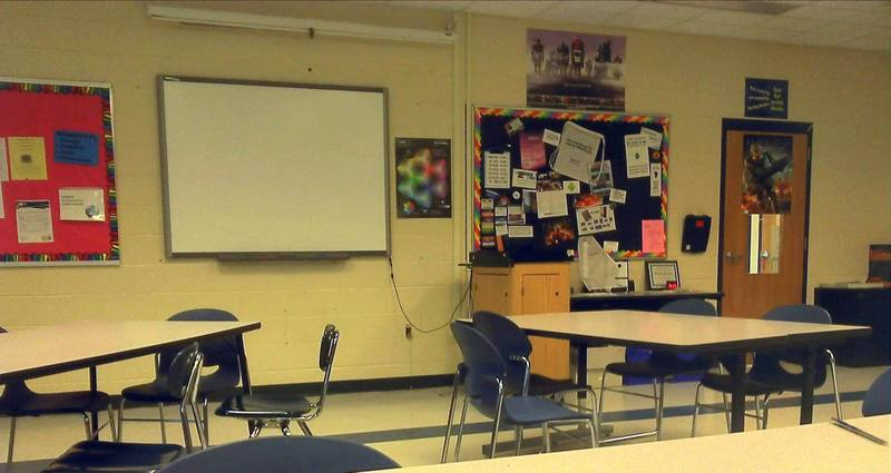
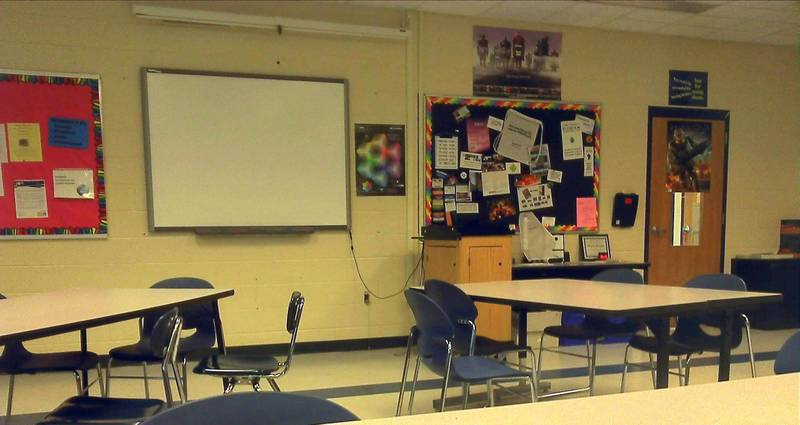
- pen [830,416,888,445]
